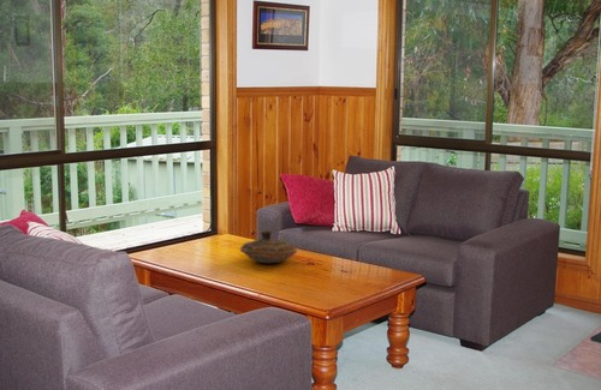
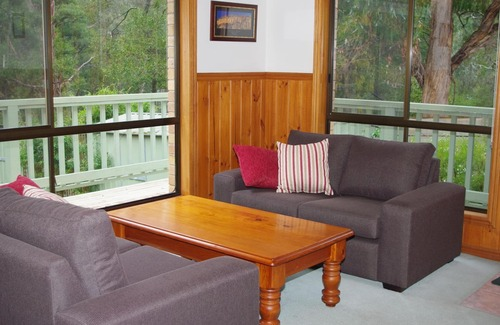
- decorative bowl [239,228,298,264]
